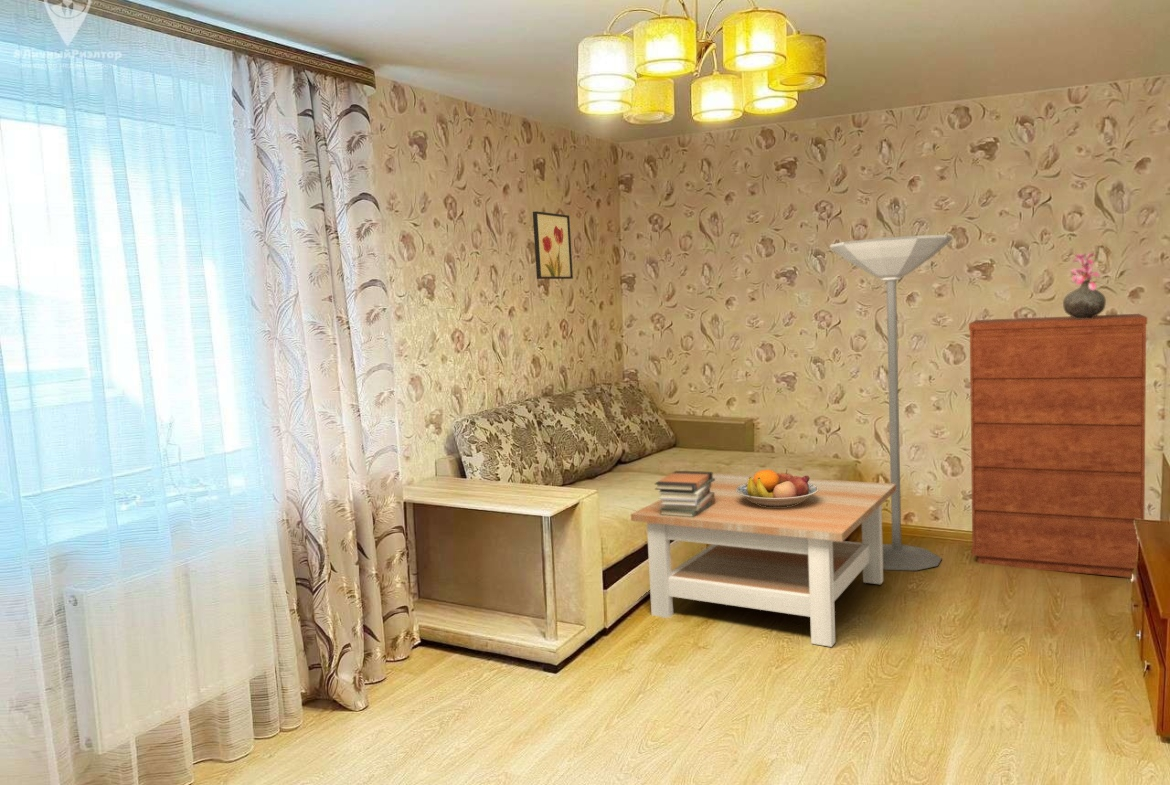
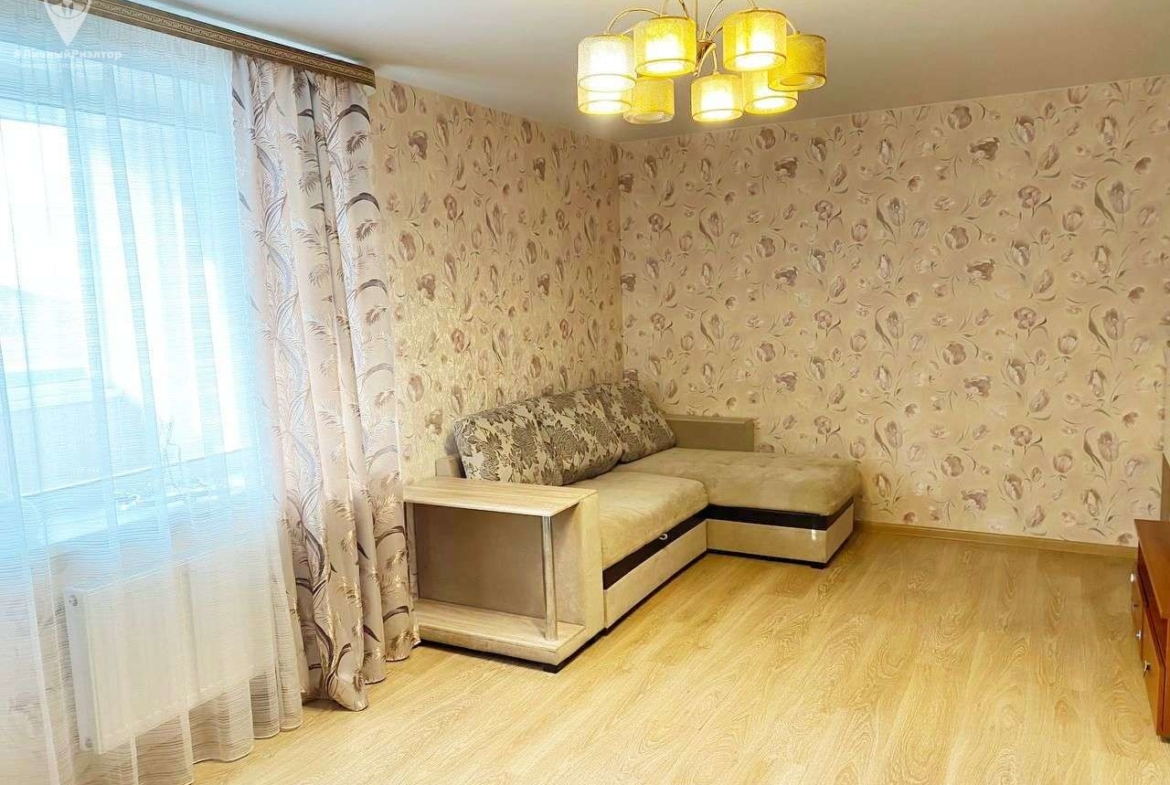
- coffee table [630,472,896,648]
- wall art [532,210,574,280]
- floor lamp [829,234,954,571]
- book stack [654,470,715,517]
- dresser [968,313,1148,578]
- fruit bowl [736,469,818,507]
- vase [1062,252,1107,319]
